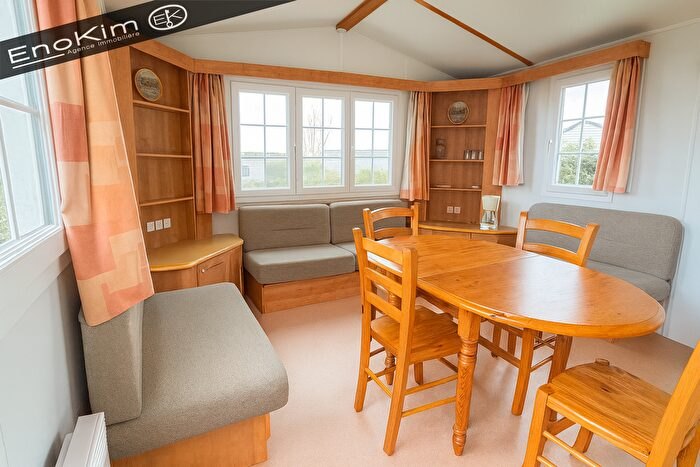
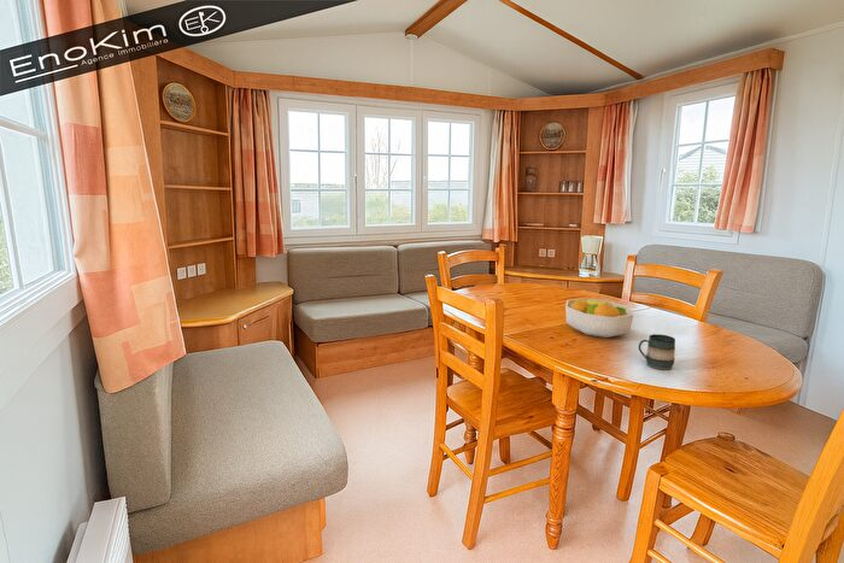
+ mug [637,333,676,370]
+ fruit bowl [564,297,634,339]
